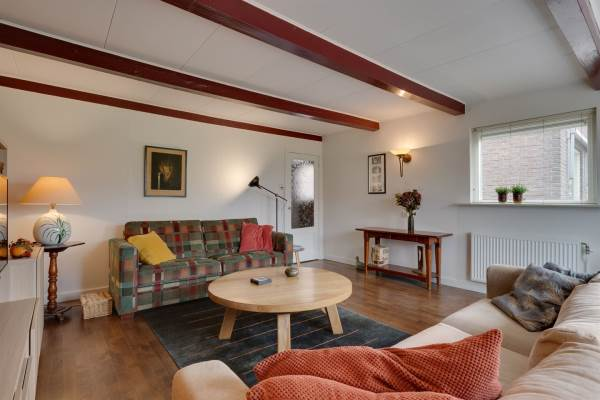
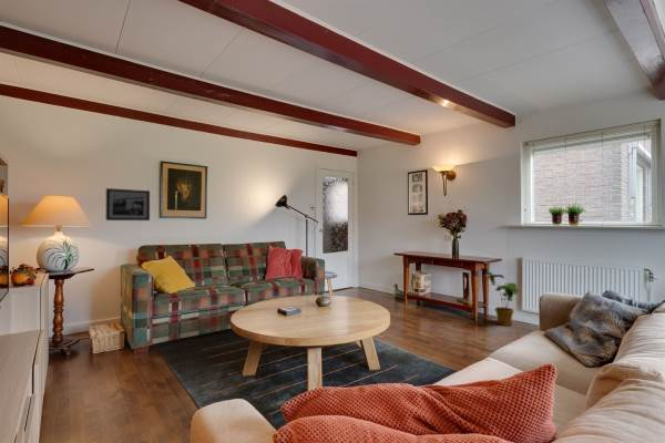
+ picture frame [105,187,151,222]
+ house plant [484,270,521,327]
